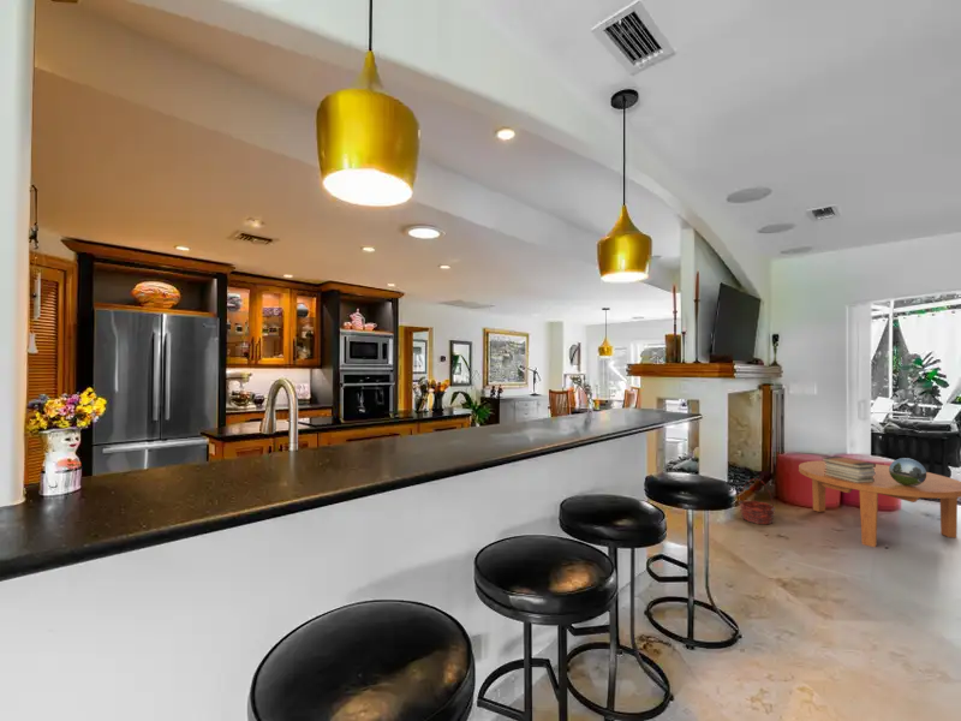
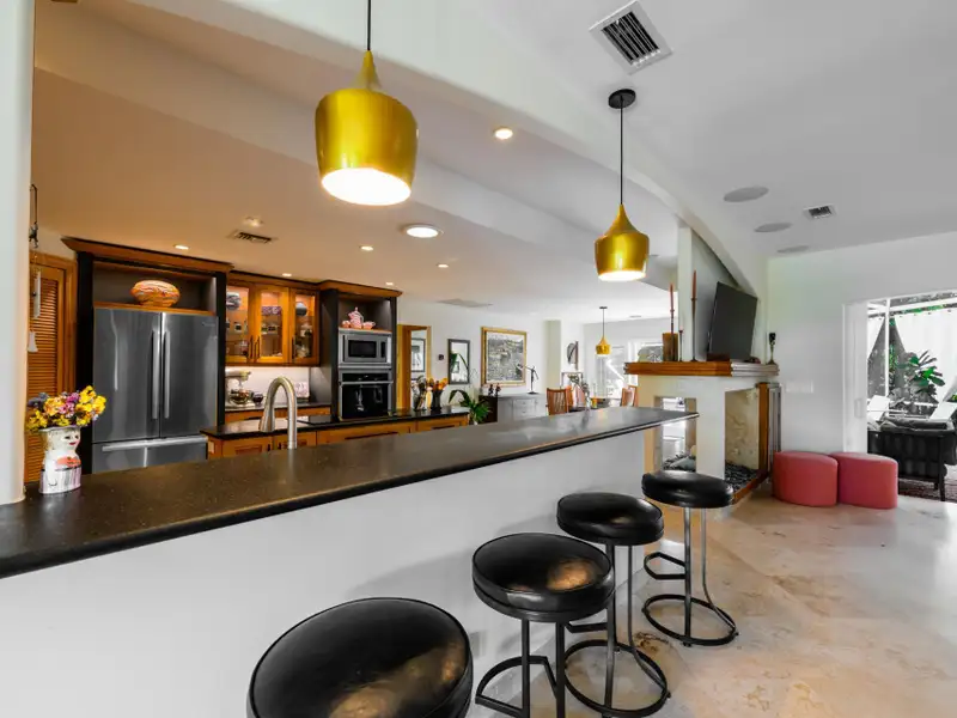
- decorative sphere [889,457,927,485]
- basket [738,477,776,525]
- coffee table [798,460,961,548]
- book stack [822,455,877,483]
